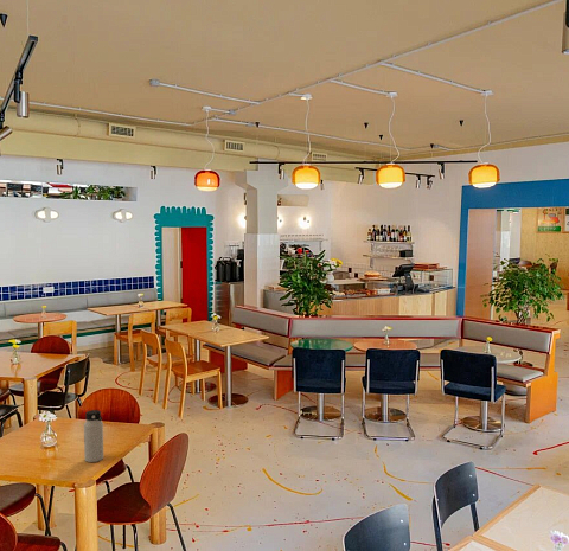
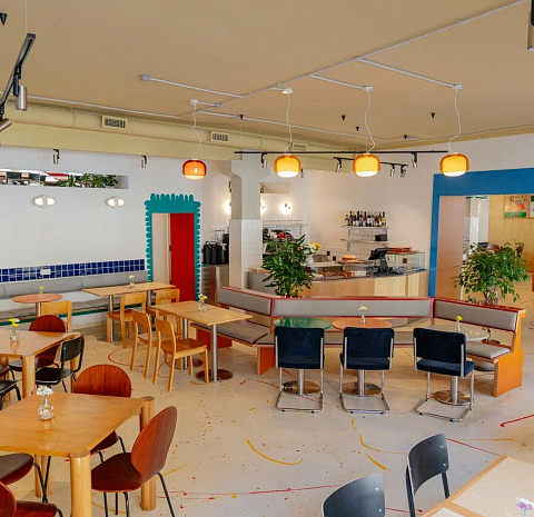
- water bottle [83,409,104,463]
